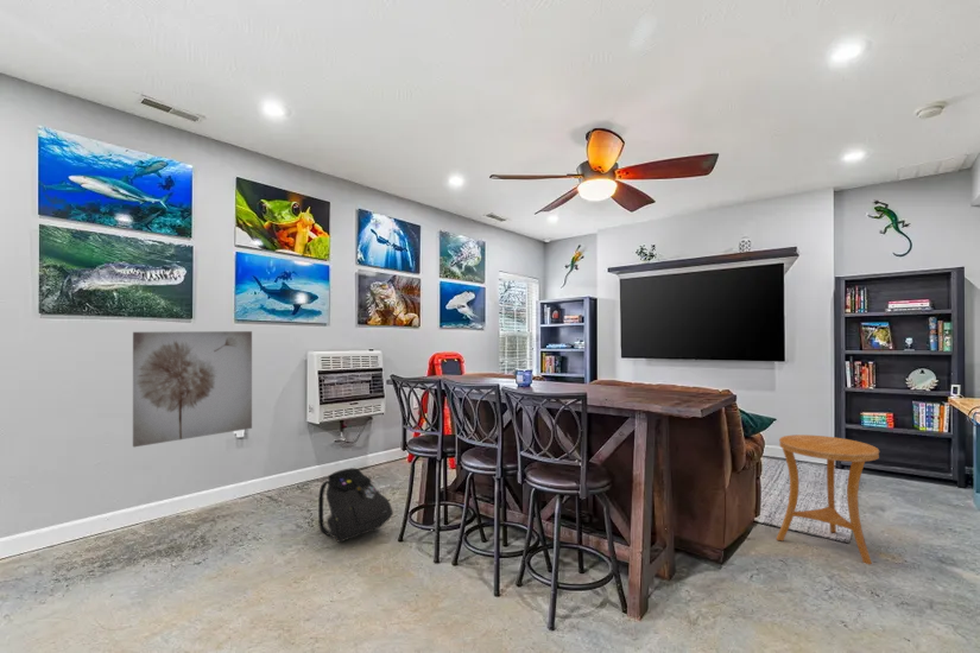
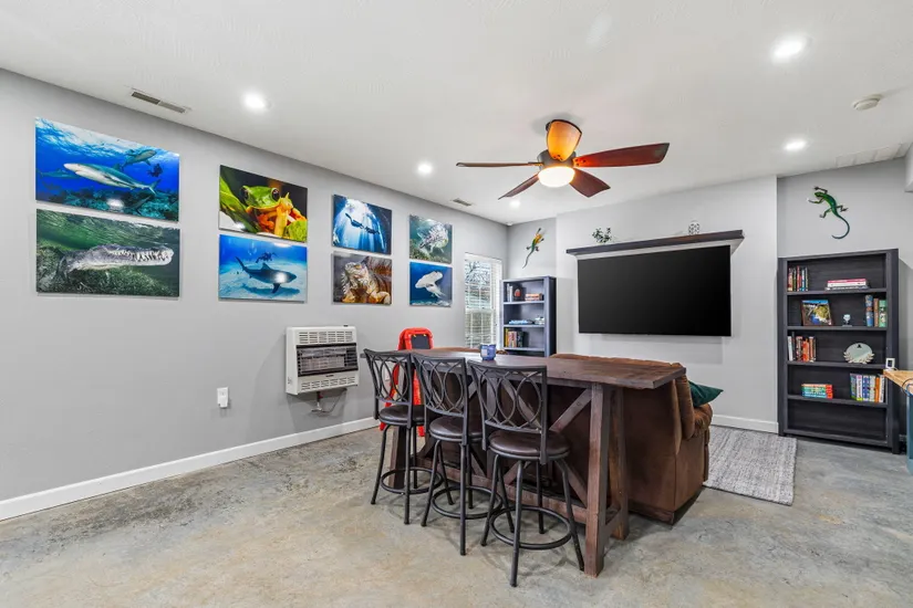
- side table [776,433,880,565]
- backpack [317,467,394,544]
- wall art [132,330,253,448]
